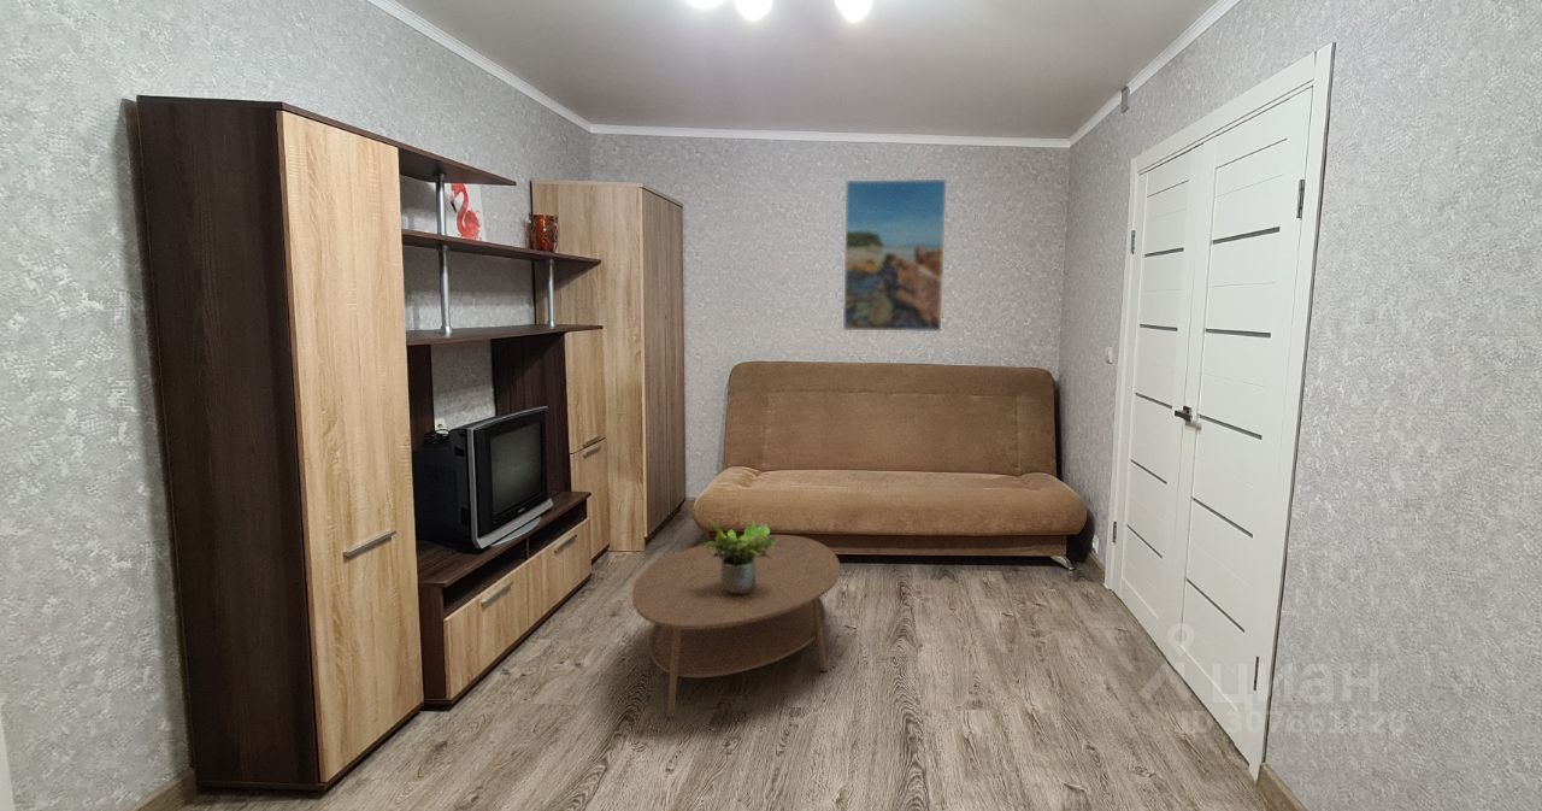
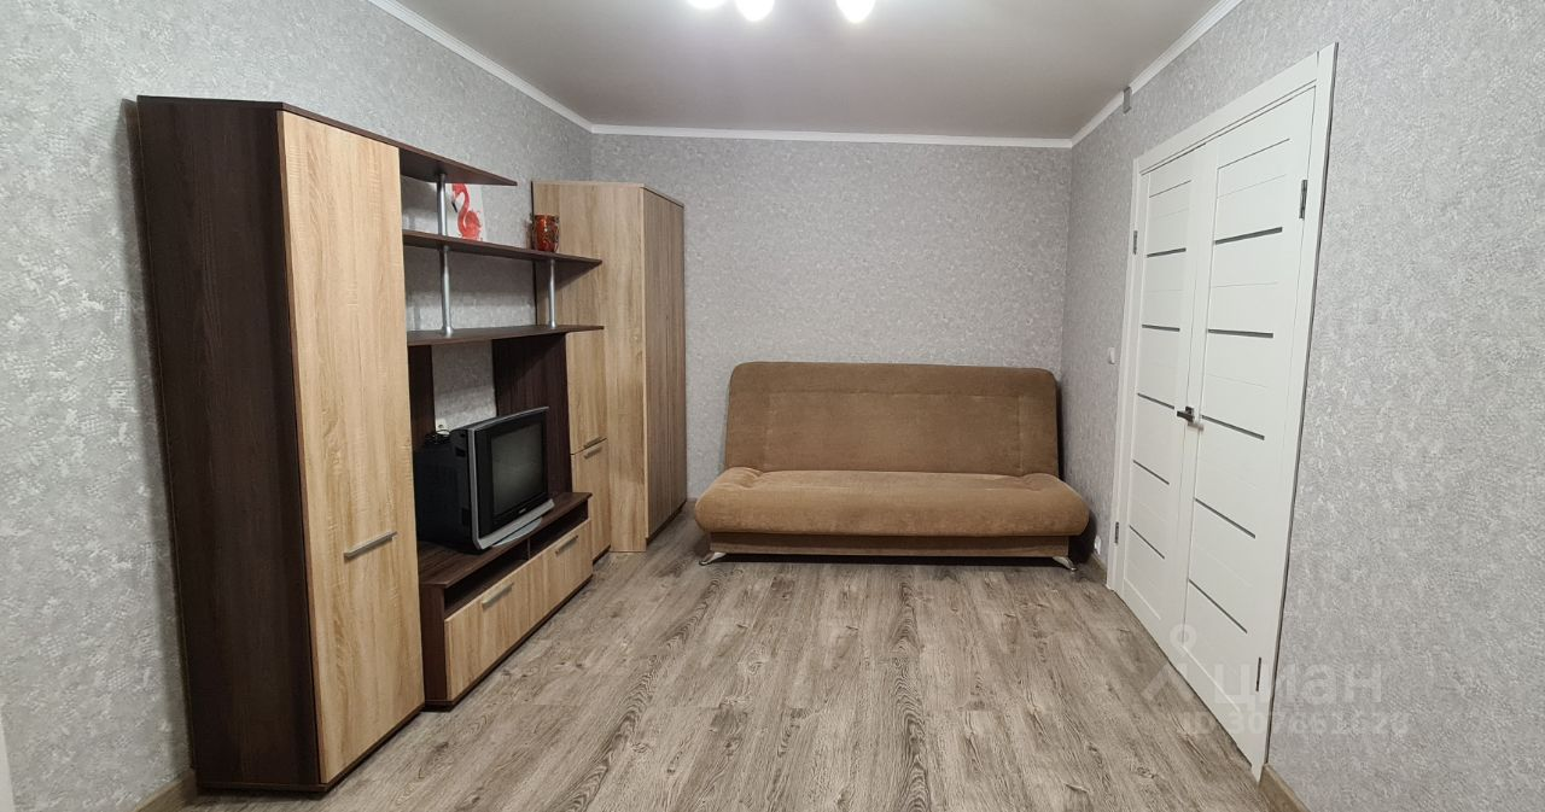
- coffee table [631,534,841,718]
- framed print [842,178,947,333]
- potted plant [698,518,782,594]
